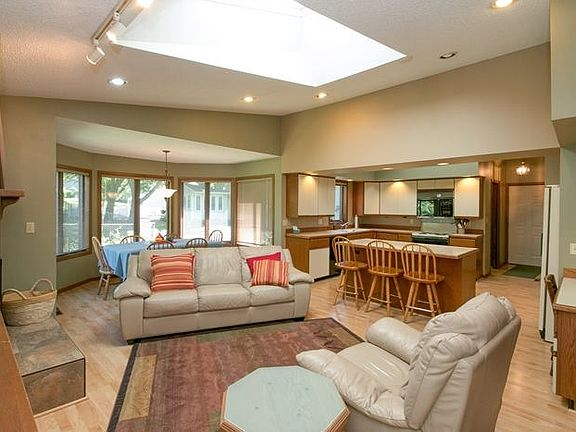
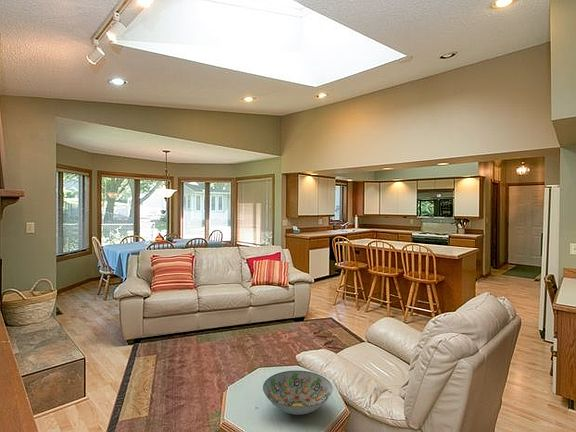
+ decorative bowl [262,370,333,416]
